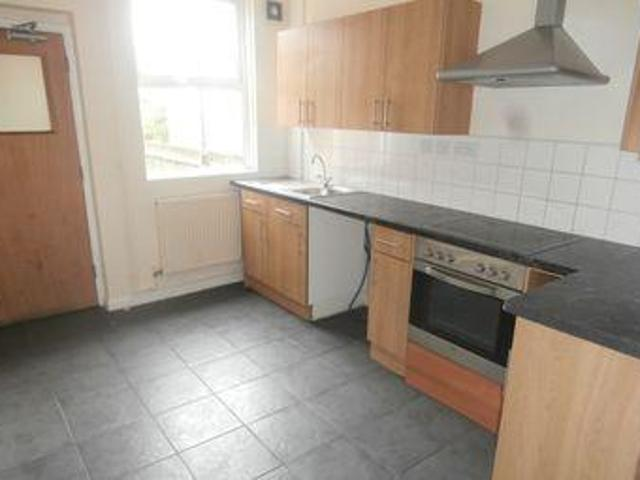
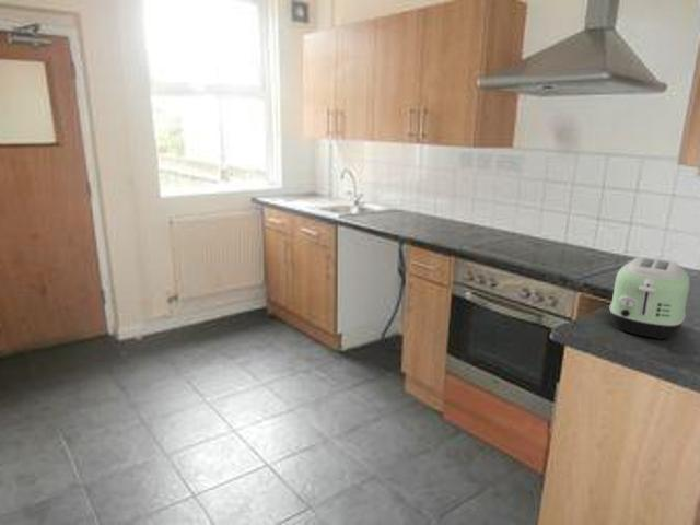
+ toaster [609,256,690,340]
